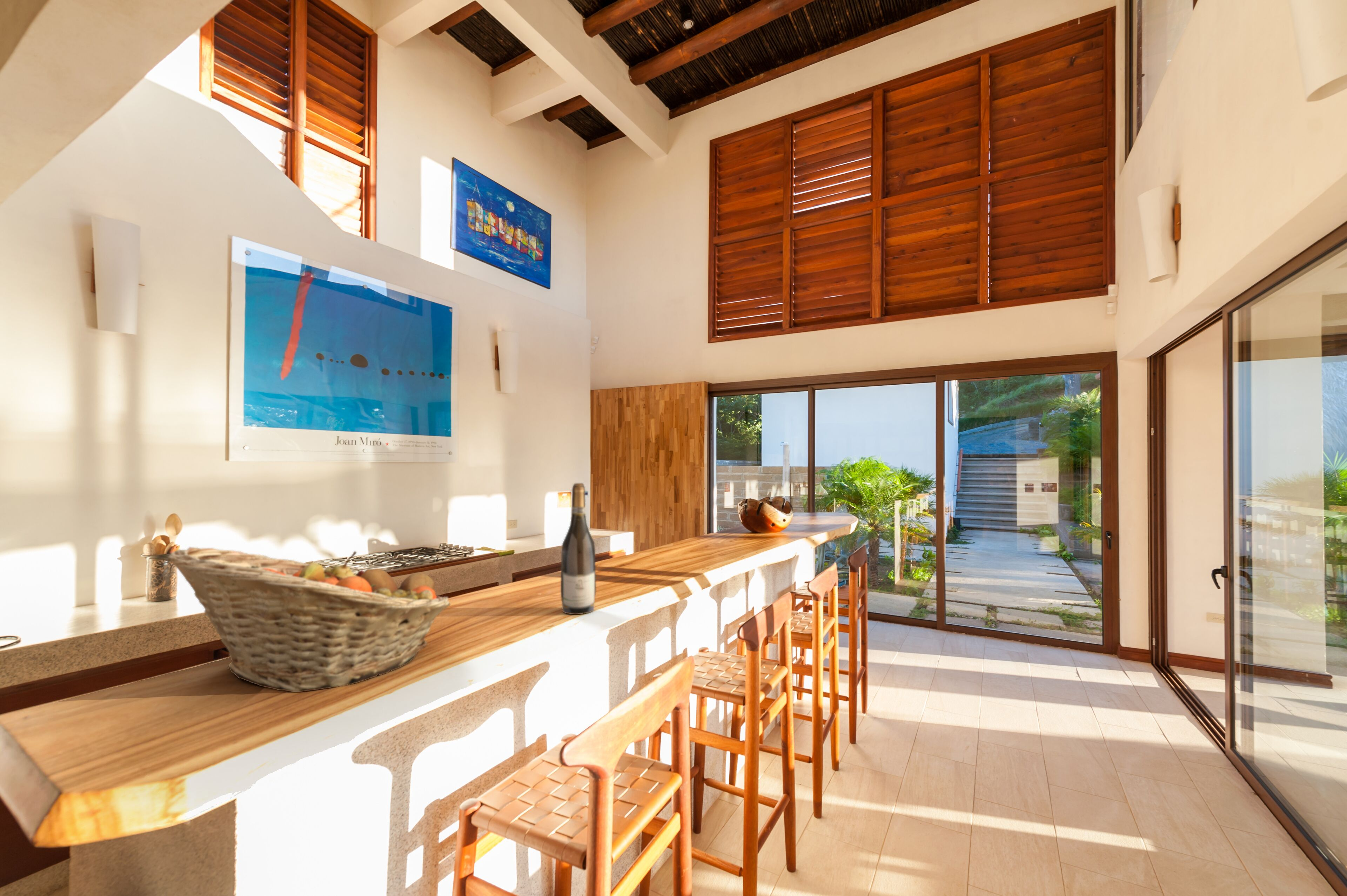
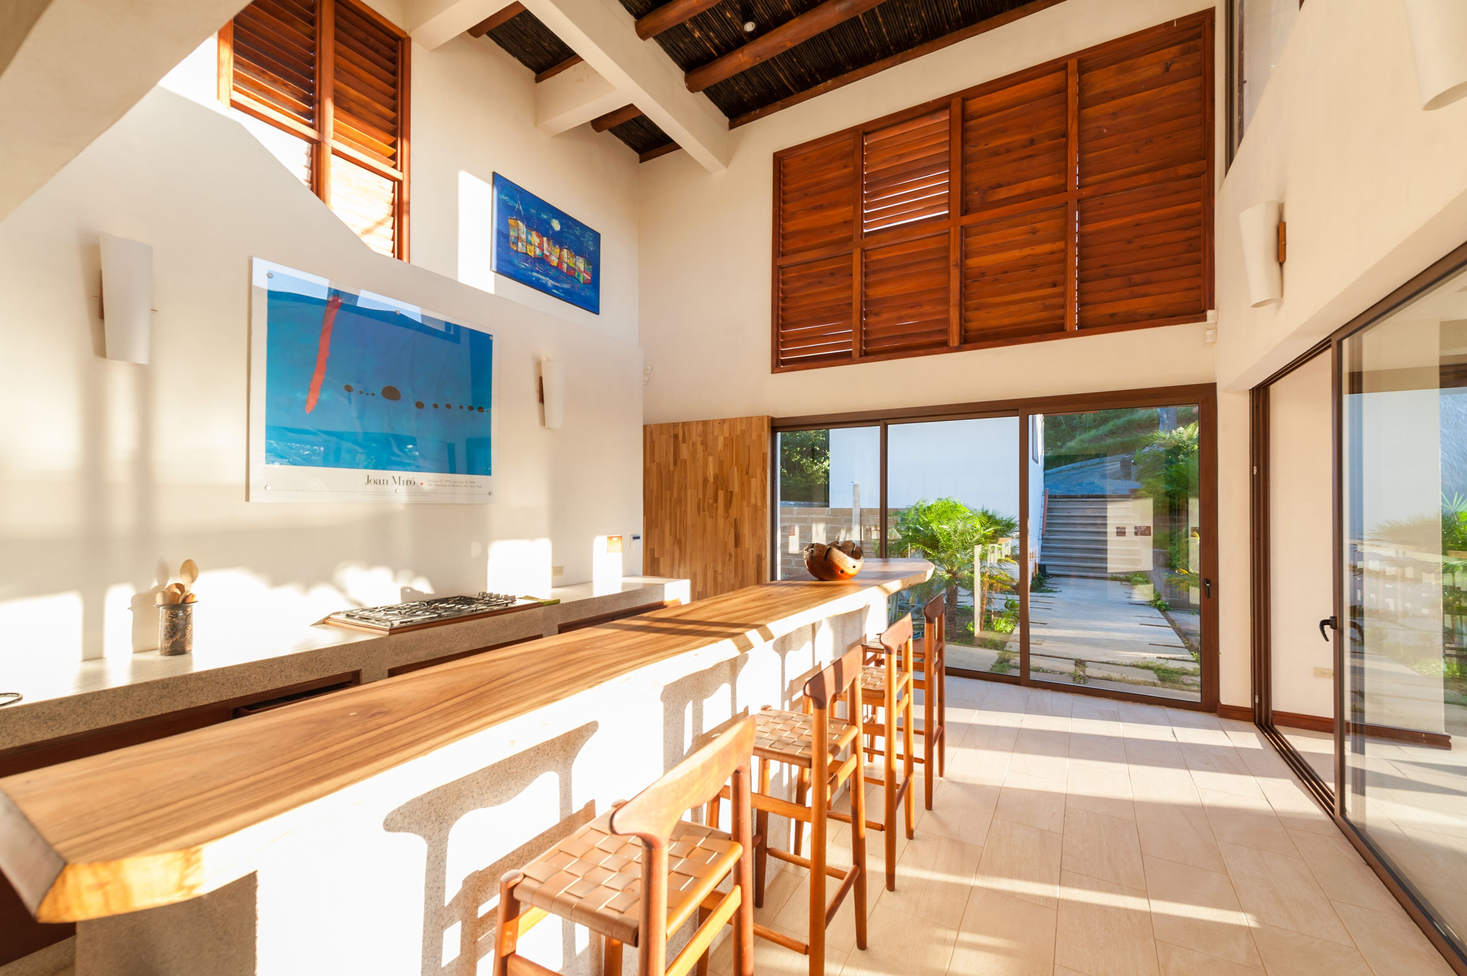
- wine bottle [560,483,596,615]
- fruit basket [167,547,451,693]
